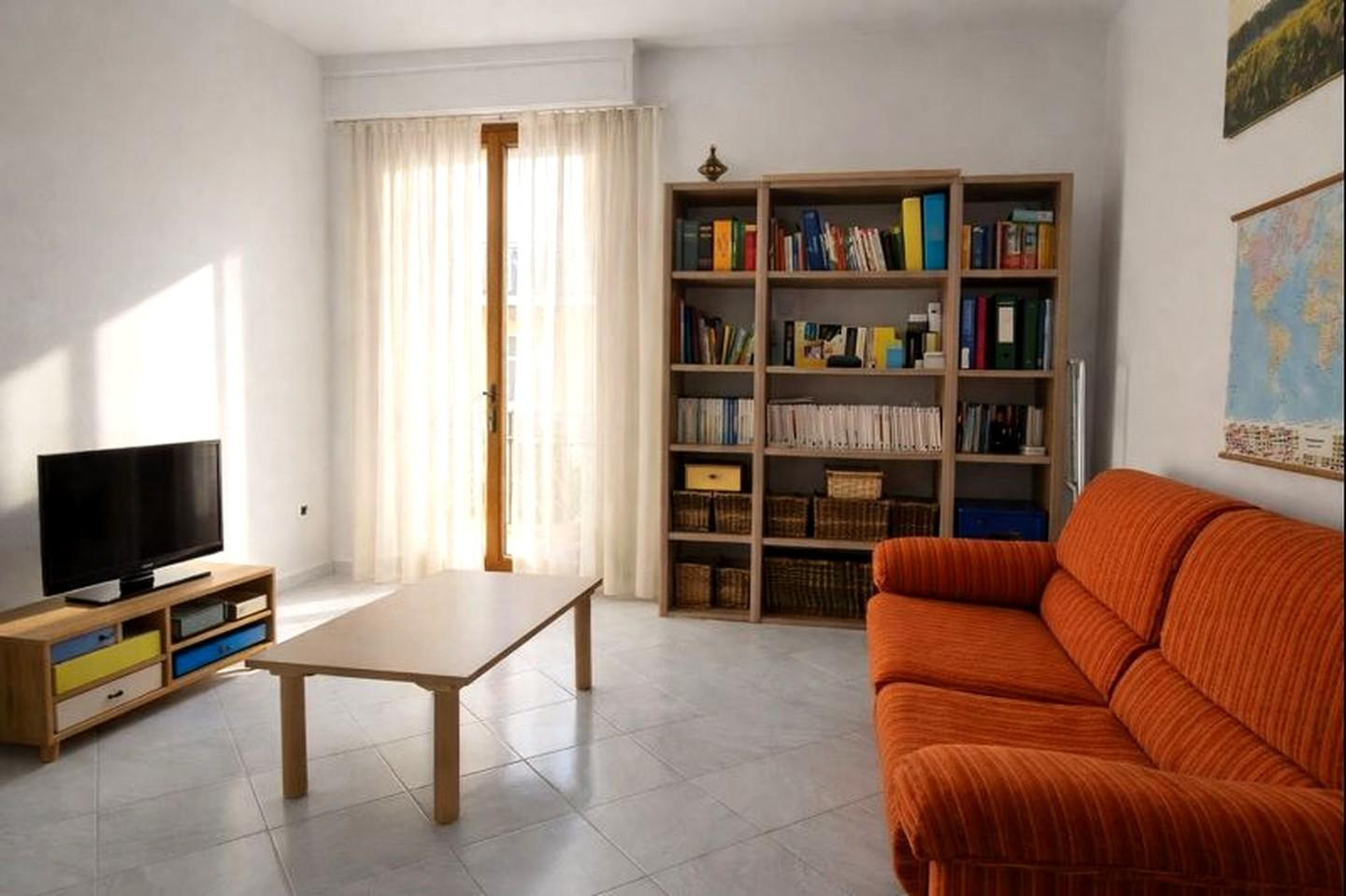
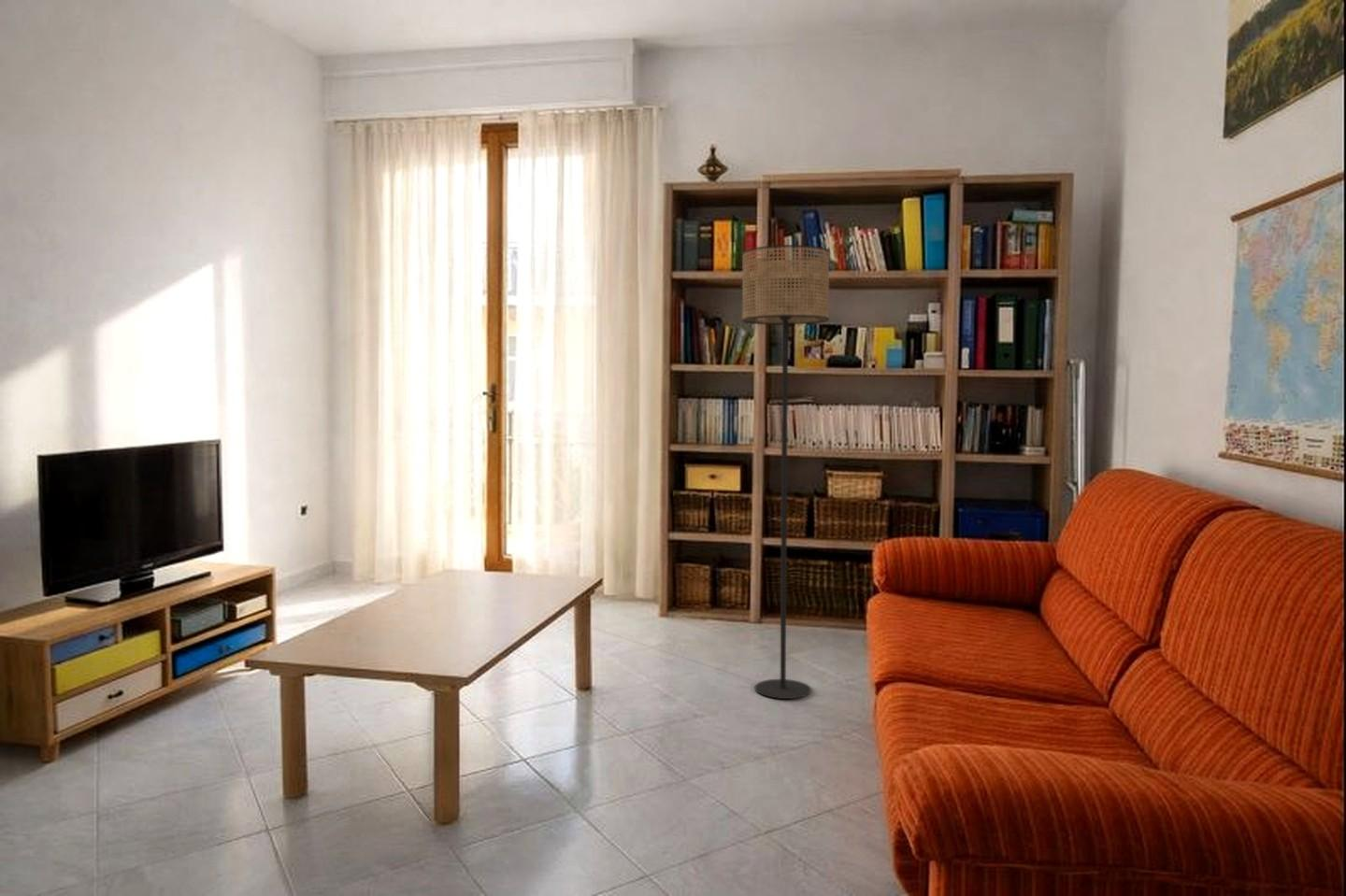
+ floor lamp [741,244,831,700]
